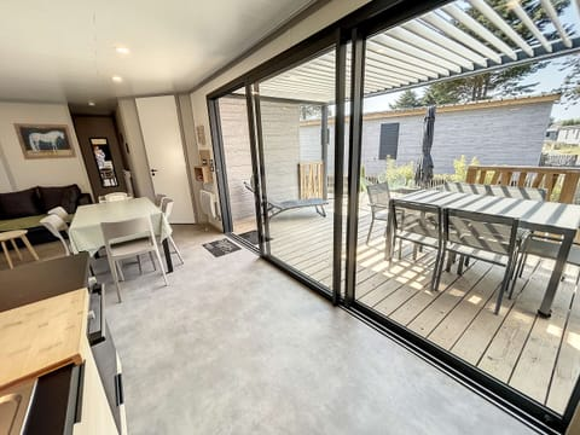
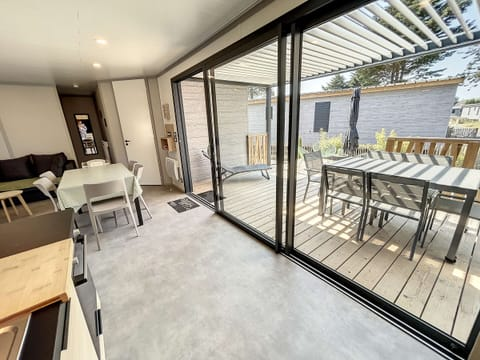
- wall art [12,122,77,161]
